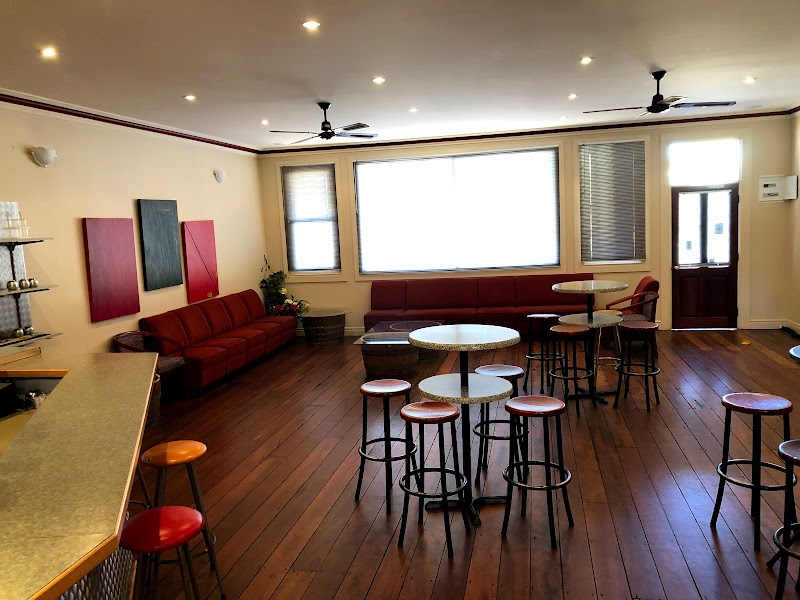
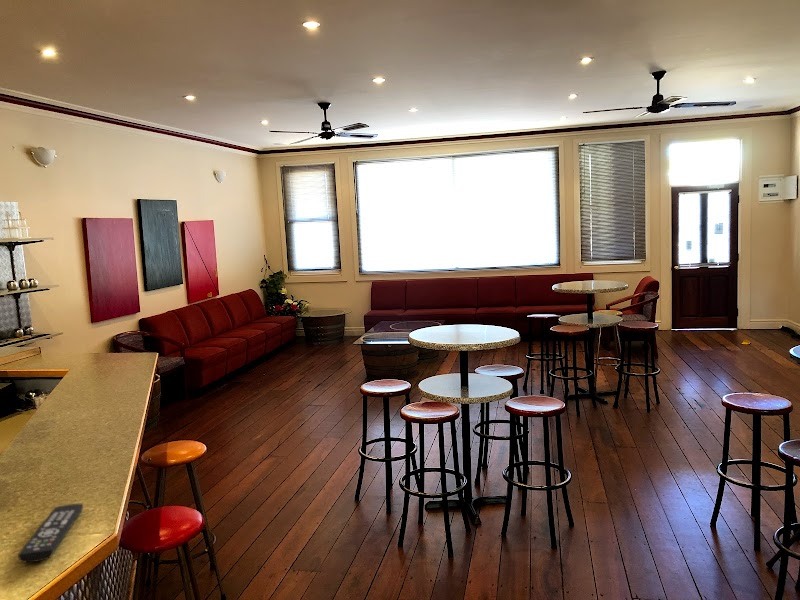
+ remote control [17,503,84,563]
